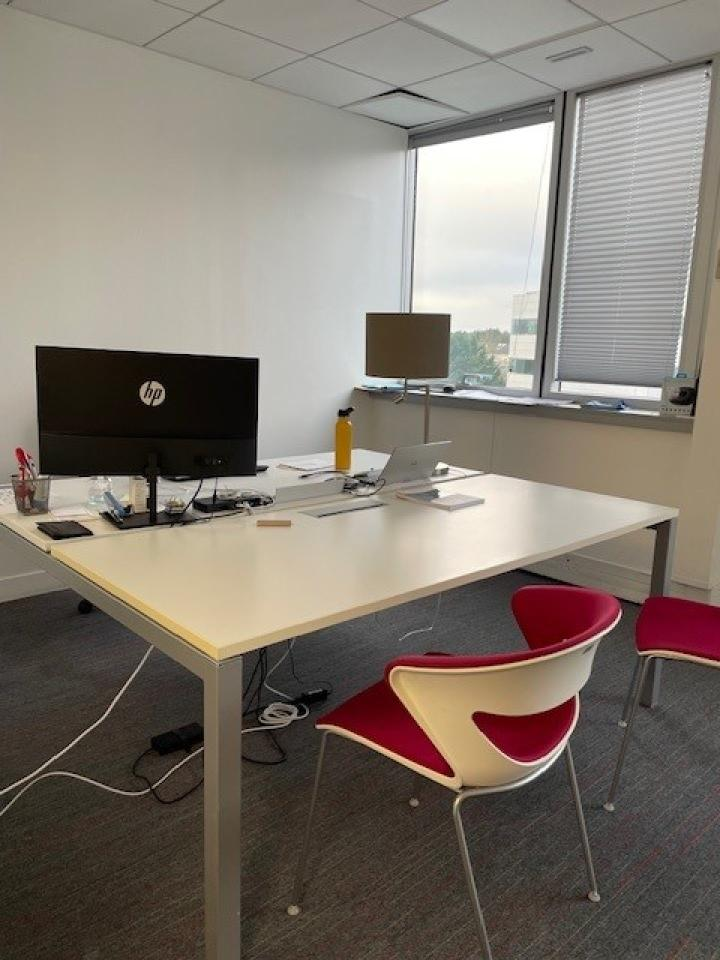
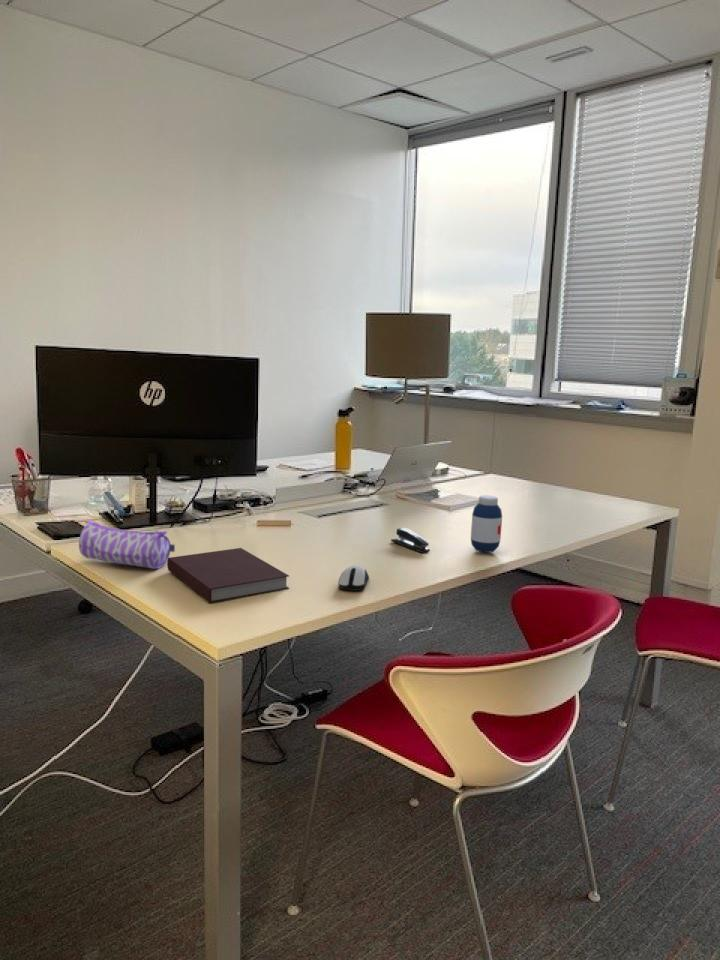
+ pencil case [78,519,176,570]
+ computer mouse [337,564,370,592]
+ medicine bottle [470,494,503,554]
+ stapler [390,527,431,554]
+ notebook [166,547,290,604]
